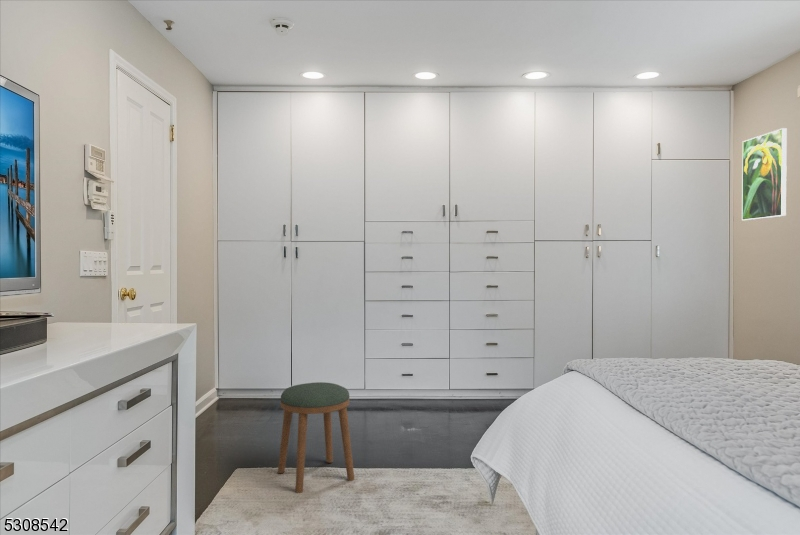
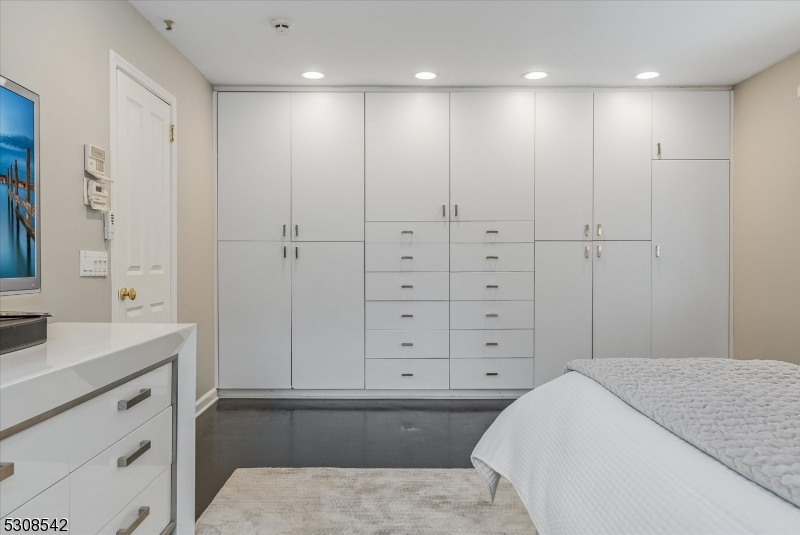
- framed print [741,127,788,221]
- stool [277,381,355,494]
